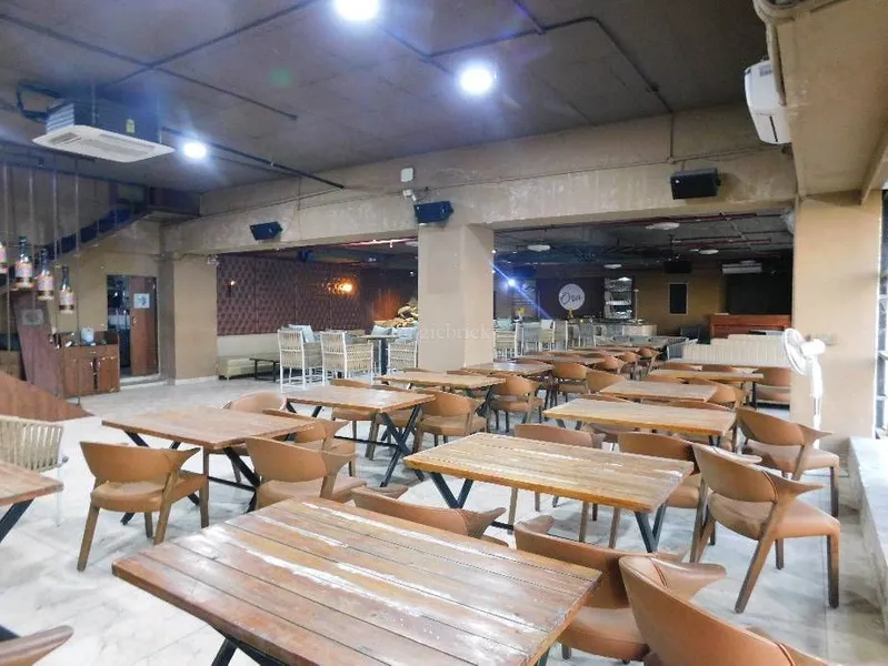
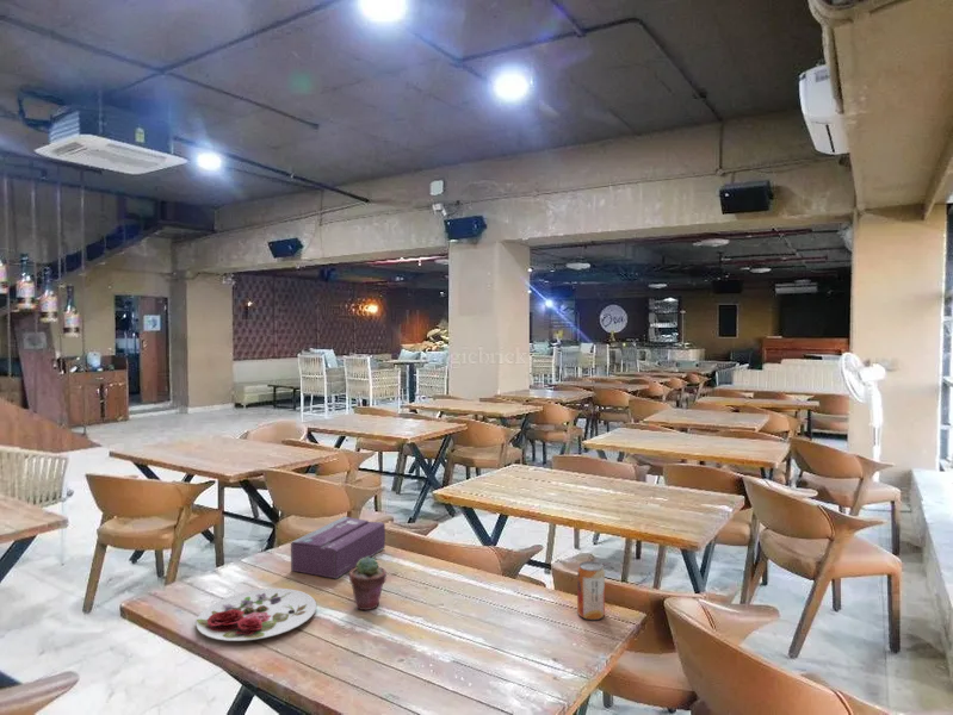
+ plate [194,587,317,642]
+ tissue box [290,516,386,579]
+ beverage can [576,560,606,621]
+ potted succulent [348,557,388,611]
